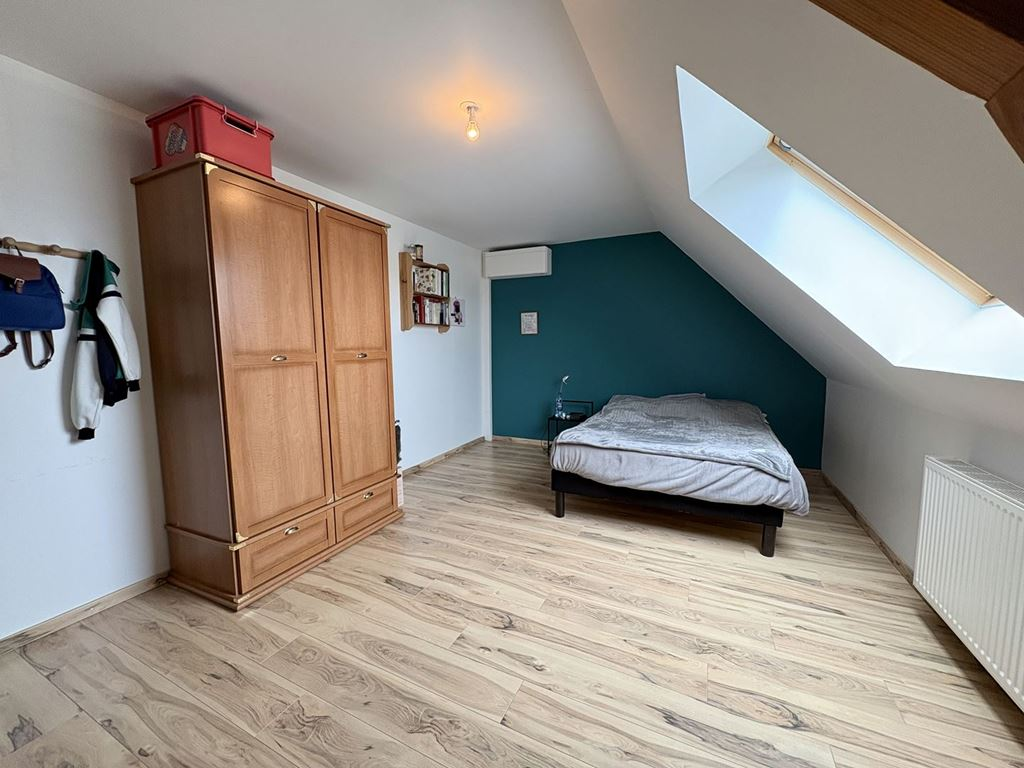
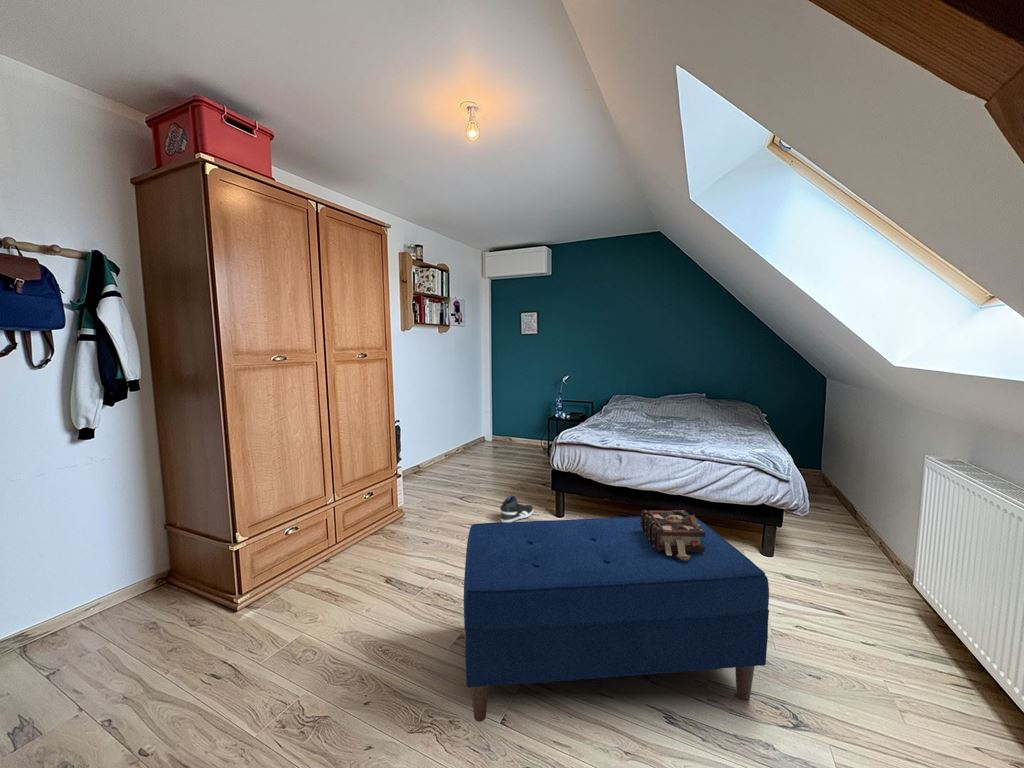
+ bench [463,514,770,723]
+ spell book [640,509,706,560]
+ sneaker [499,495,535,522]
